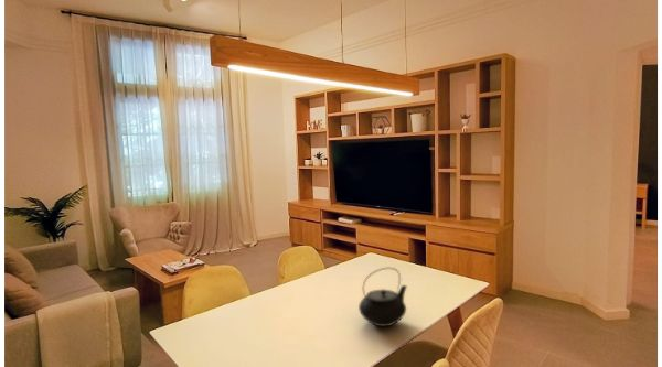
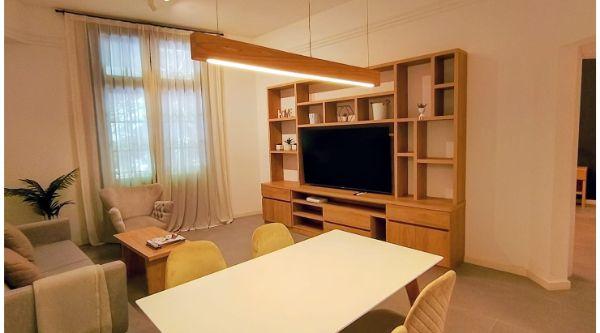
- teapot [357,267,408,327]
